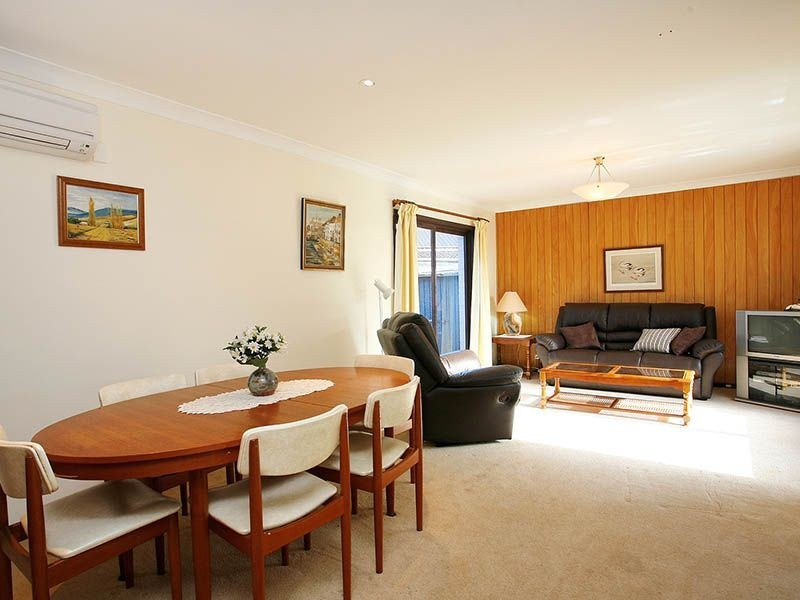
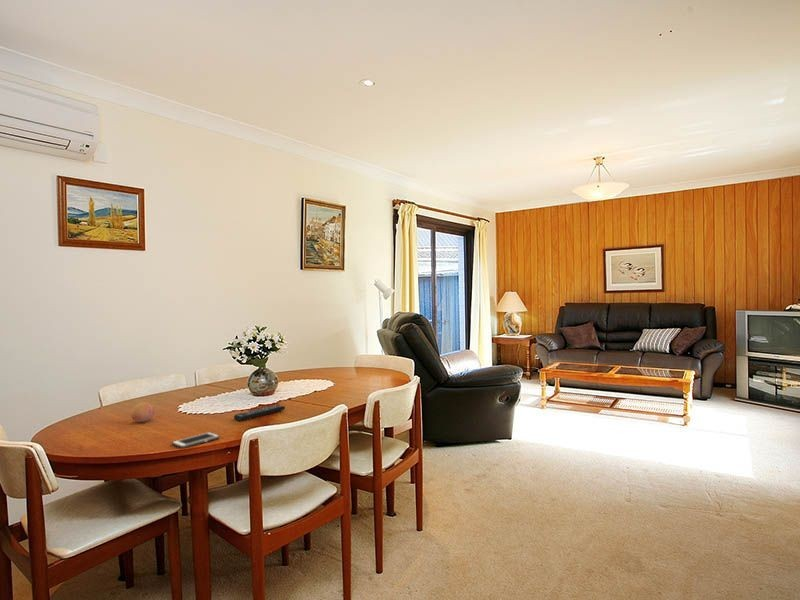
+ remote control [233,404,286,422]
+ cell phone [171,431,221,449]
+ fruit [130,401,155,423]
